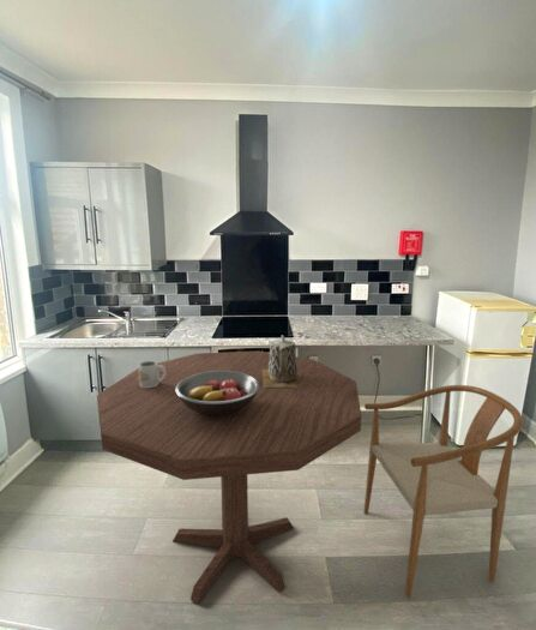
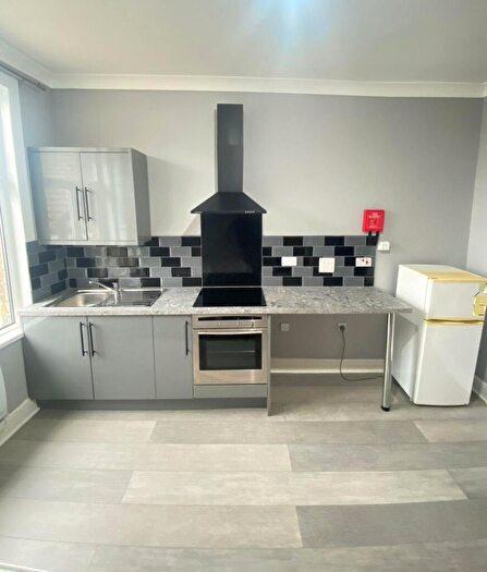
- teapot [261,334,301,388]
- mug [138,360,165,388]
- dining table [96,350,362,605]
- fruit bowl [175,371,260,416]
- chair [362,384,524,599]
